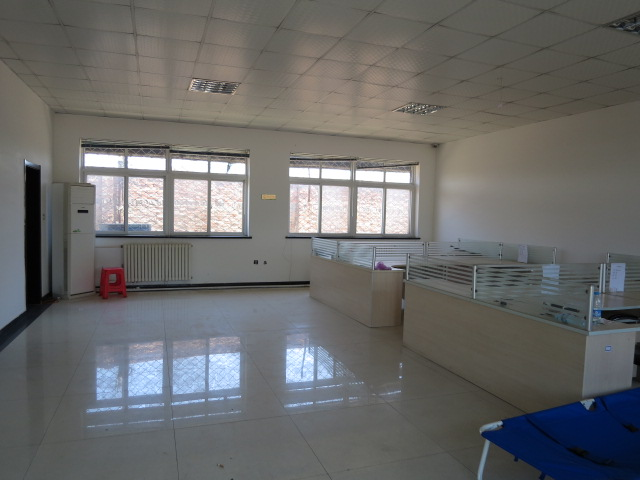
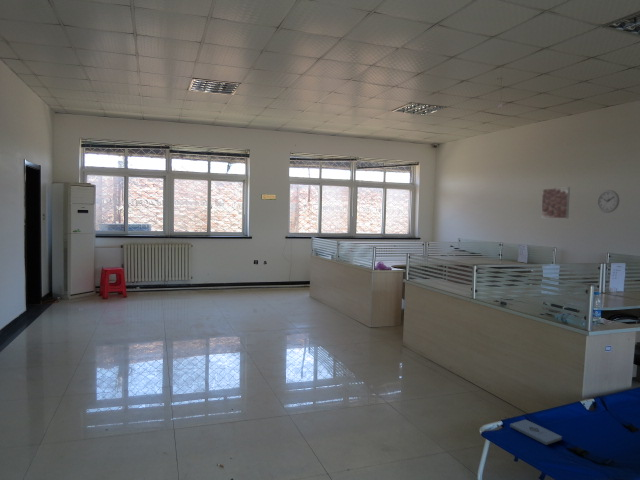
+ notebook [509,419,563,446]
+ wall clock [596,189,620,214]
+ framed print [540,186,571,219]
